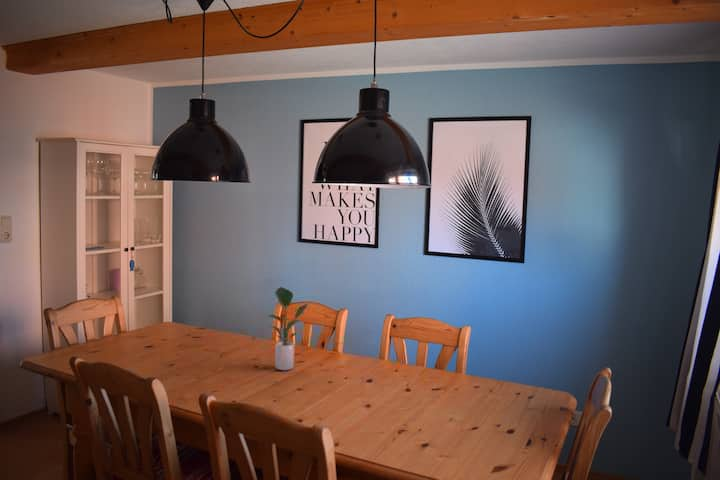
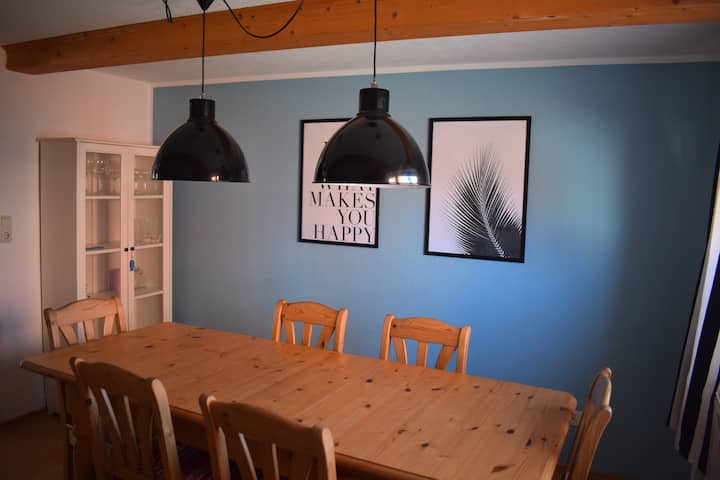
- potted plant [266,286,310,371]
